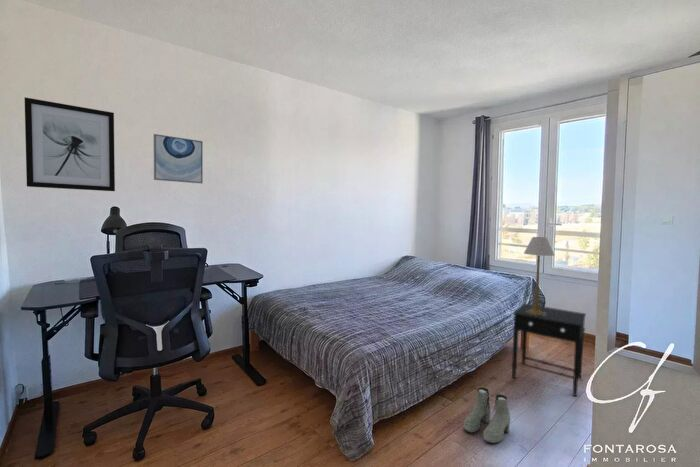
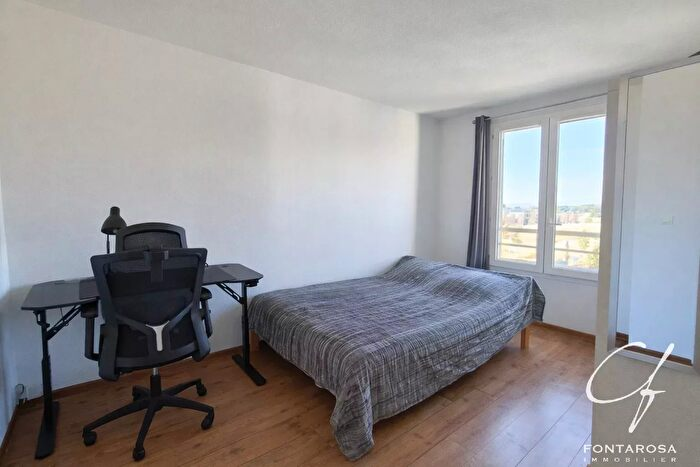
- side table [511,303,587,397]
- boots [462,387,511,444]
- table lamp [523,236,555,316]
- wall art [153,133,204,185]
- wall art [23,96,116,192]
